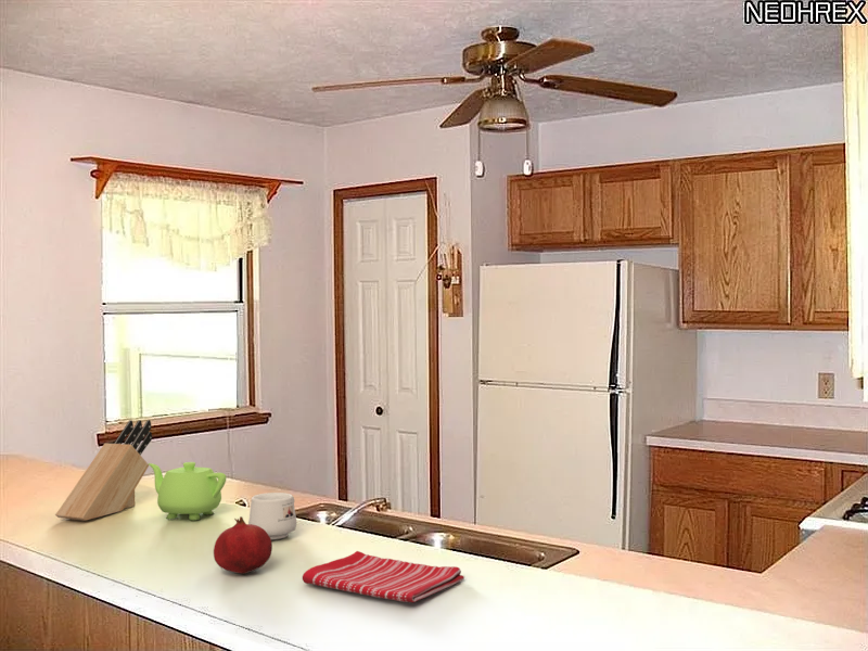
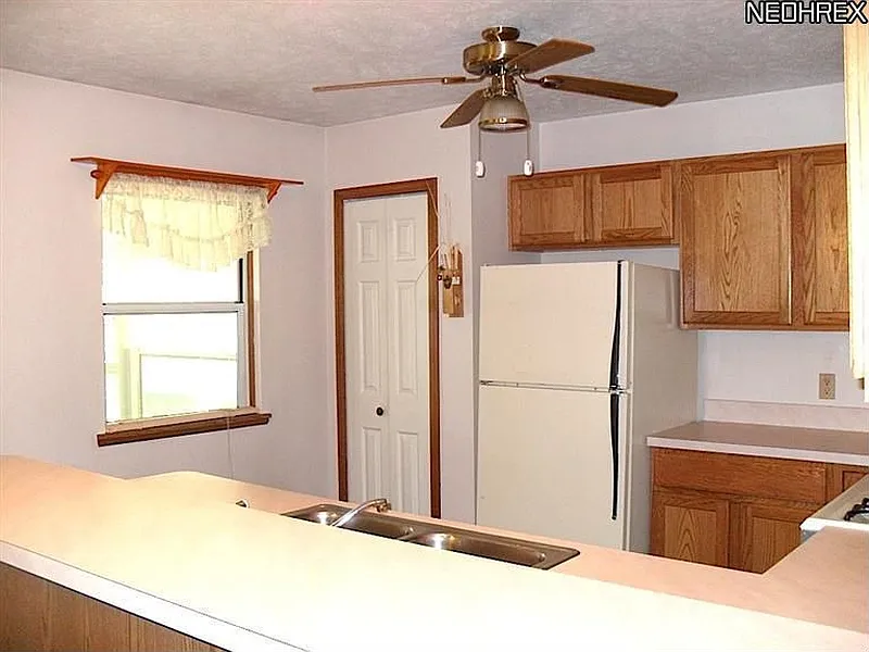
- knife block [54,419,153,522]
- teapot [148,461,227,521]
- fruit [213,515,273,574]
- mug [247,492,297,540]
- dish towel [302,550,465,603]
